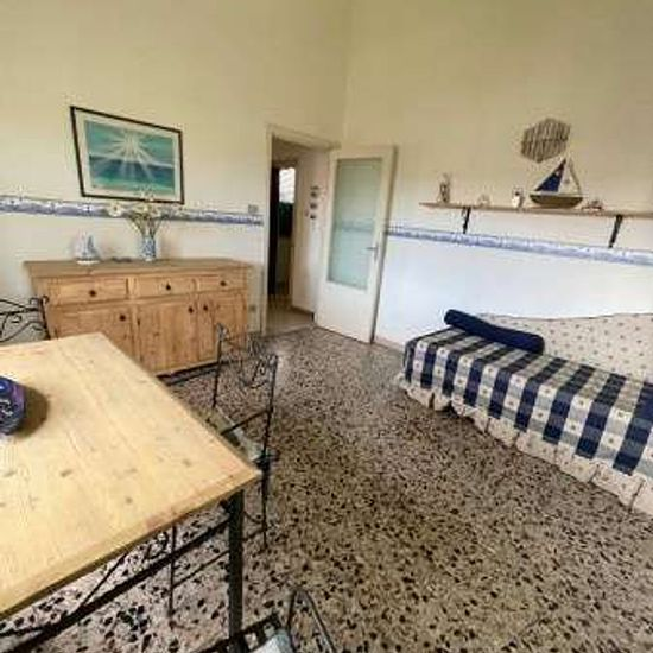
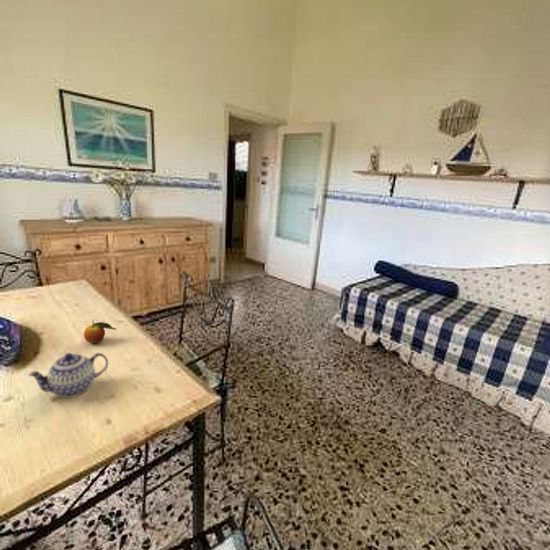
+ fruit [83,319,117,344]
+ teapot [27,352,109,399]
